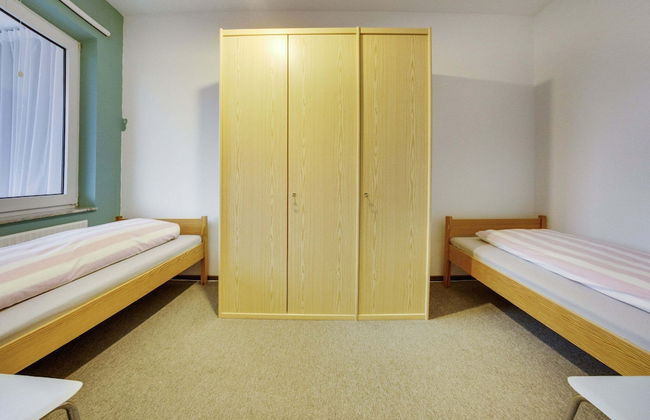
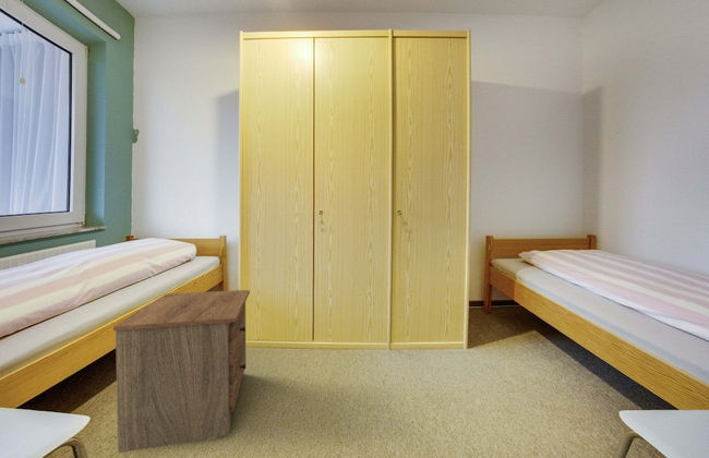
+ nightstand [112,289,251,454]
